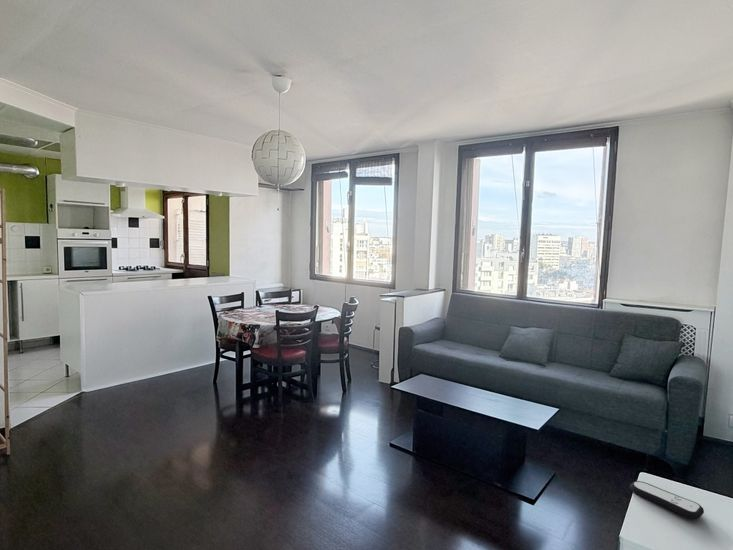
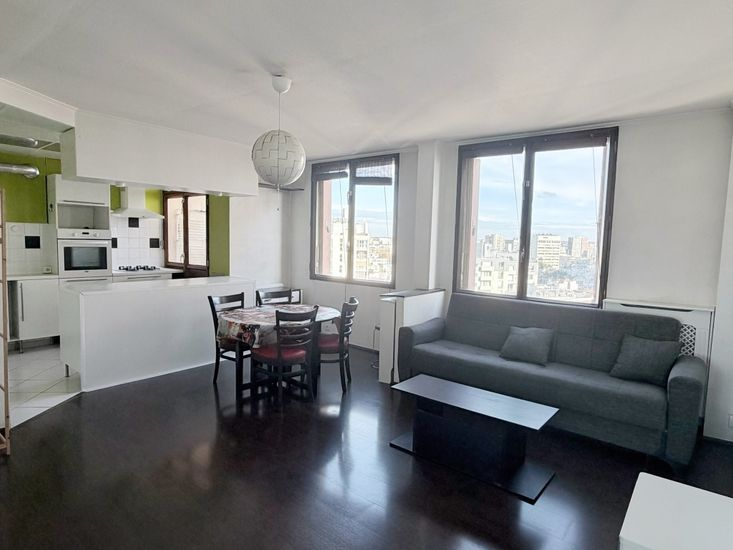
- remote control [629,480,705,520]
